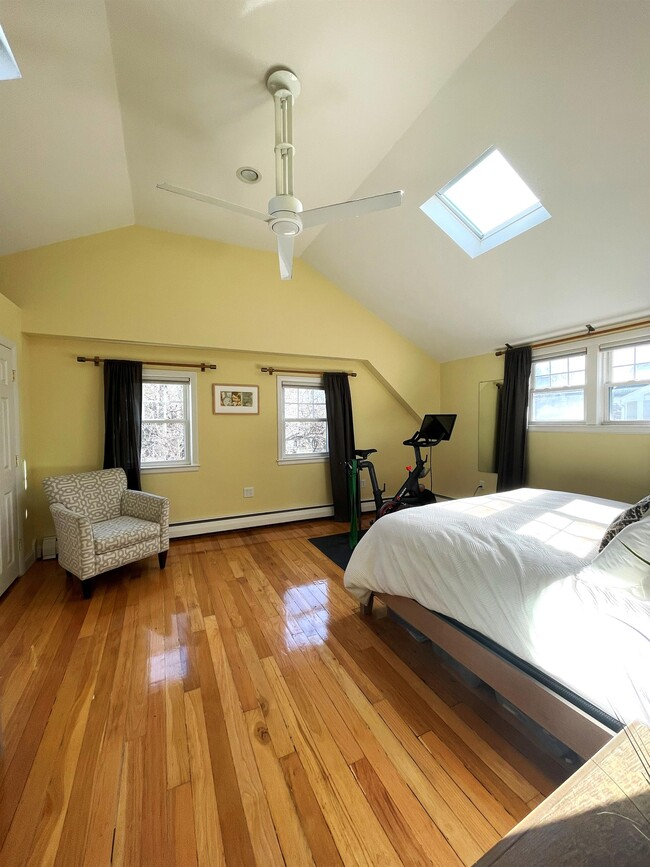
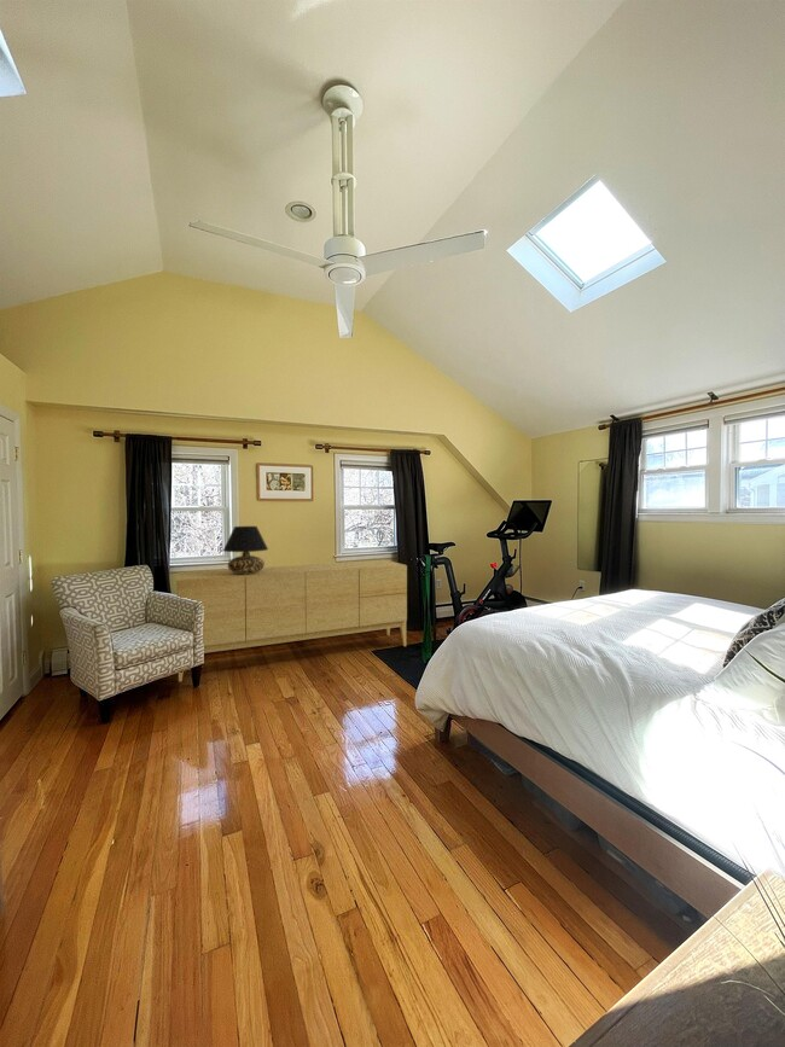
+ sideboard [175,559,408,682]
+ table lamp [222,525,269,574]
